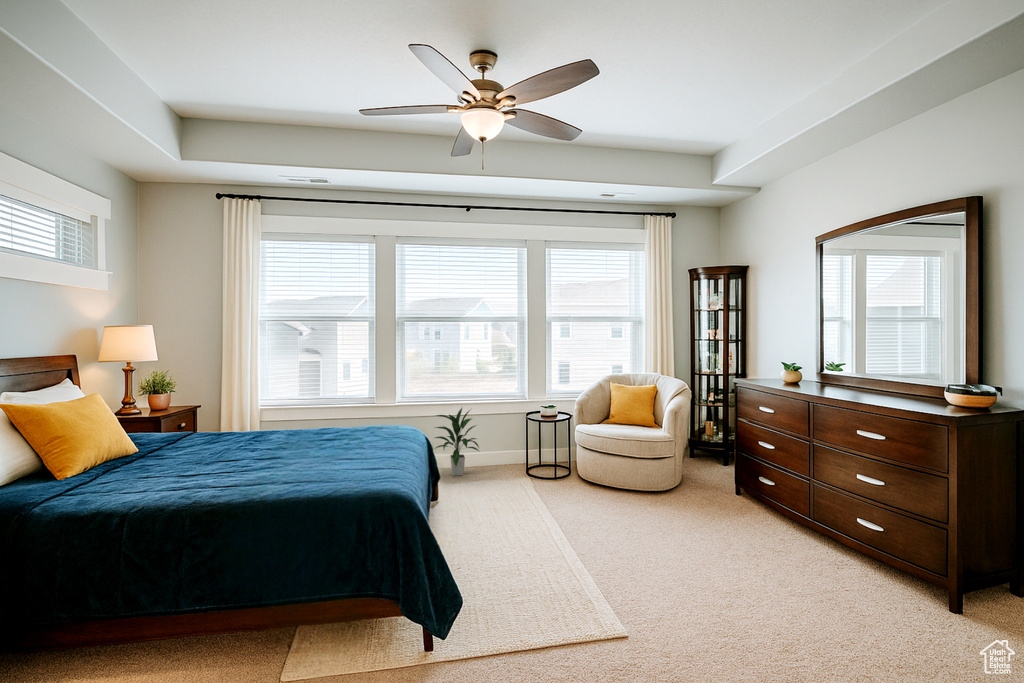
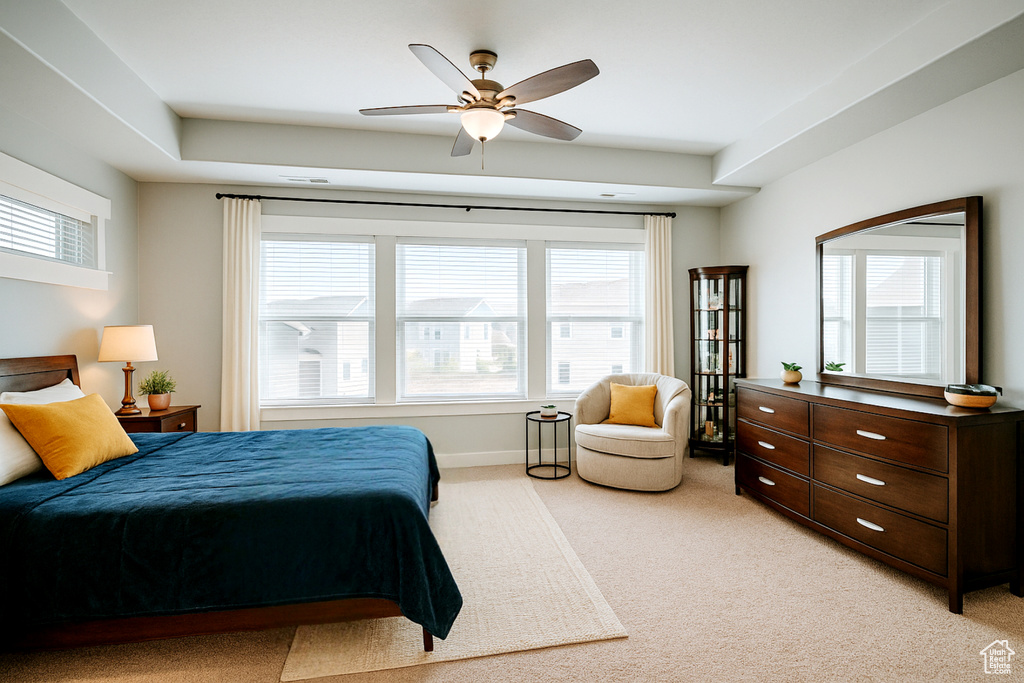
- indoor plant [433,406,481,477]
